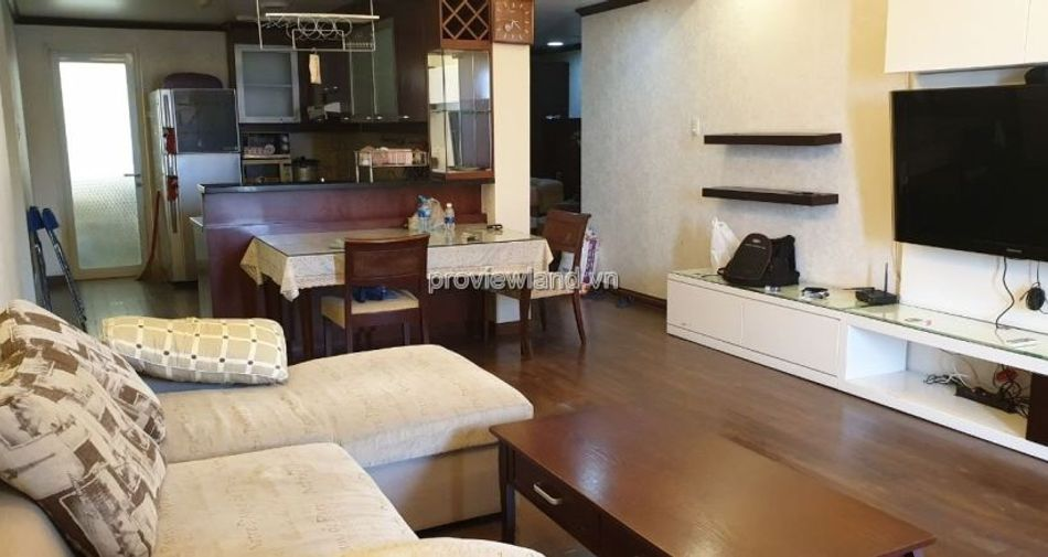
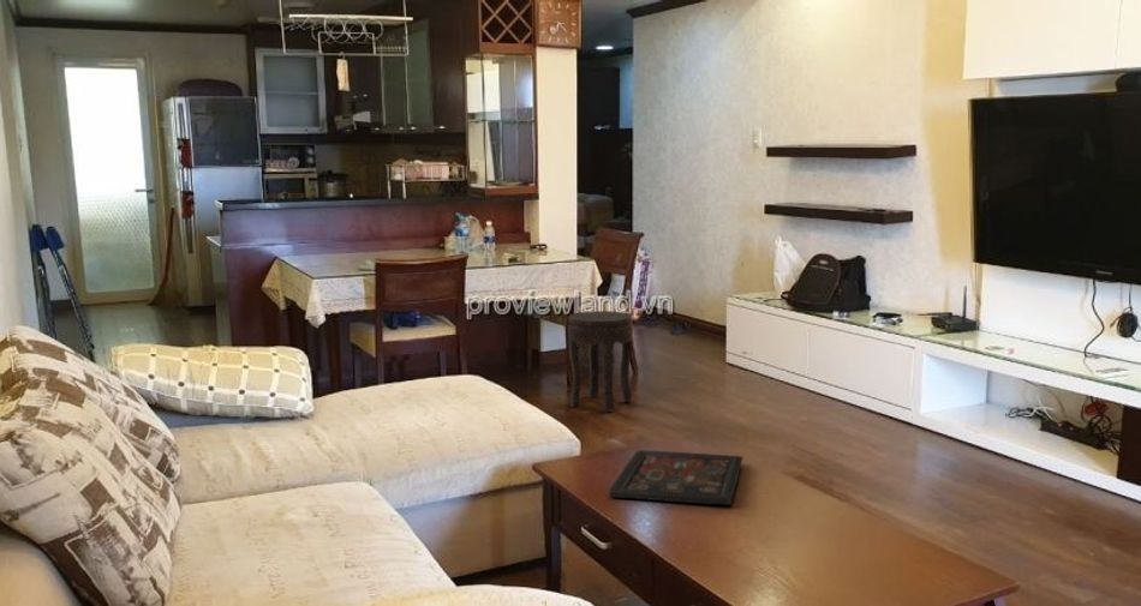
+ decorative tray [607,449,745,506]
+ side table [567,310,634,413]
